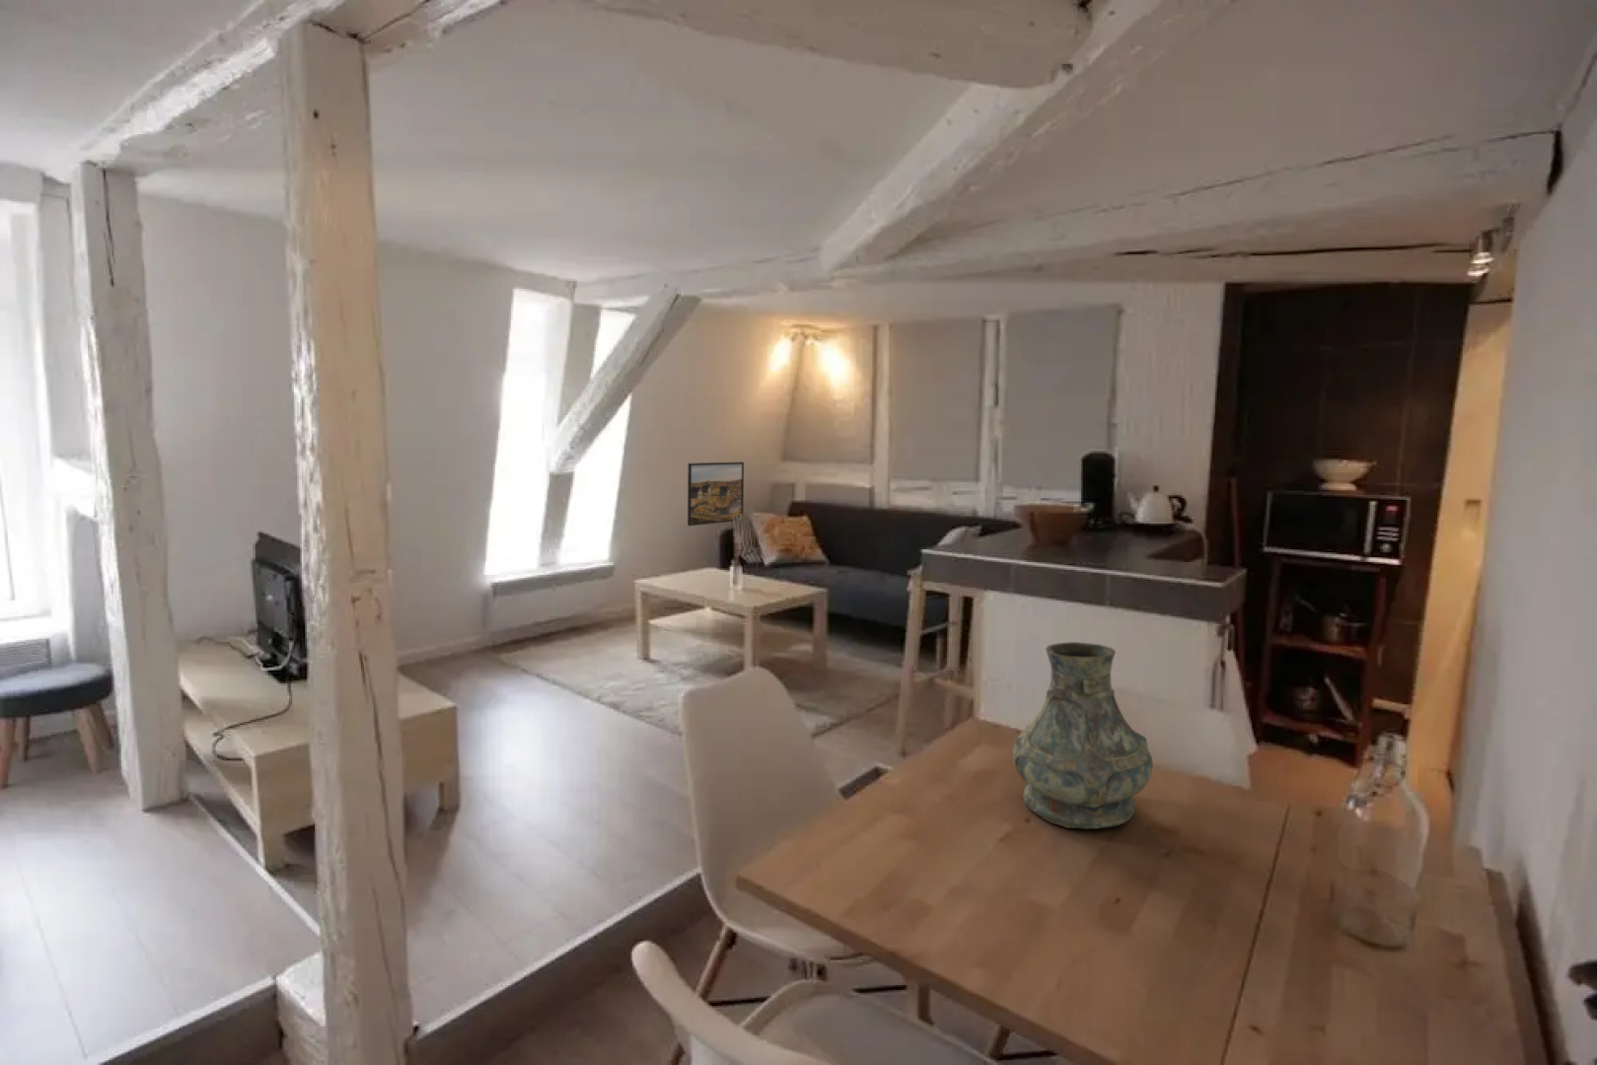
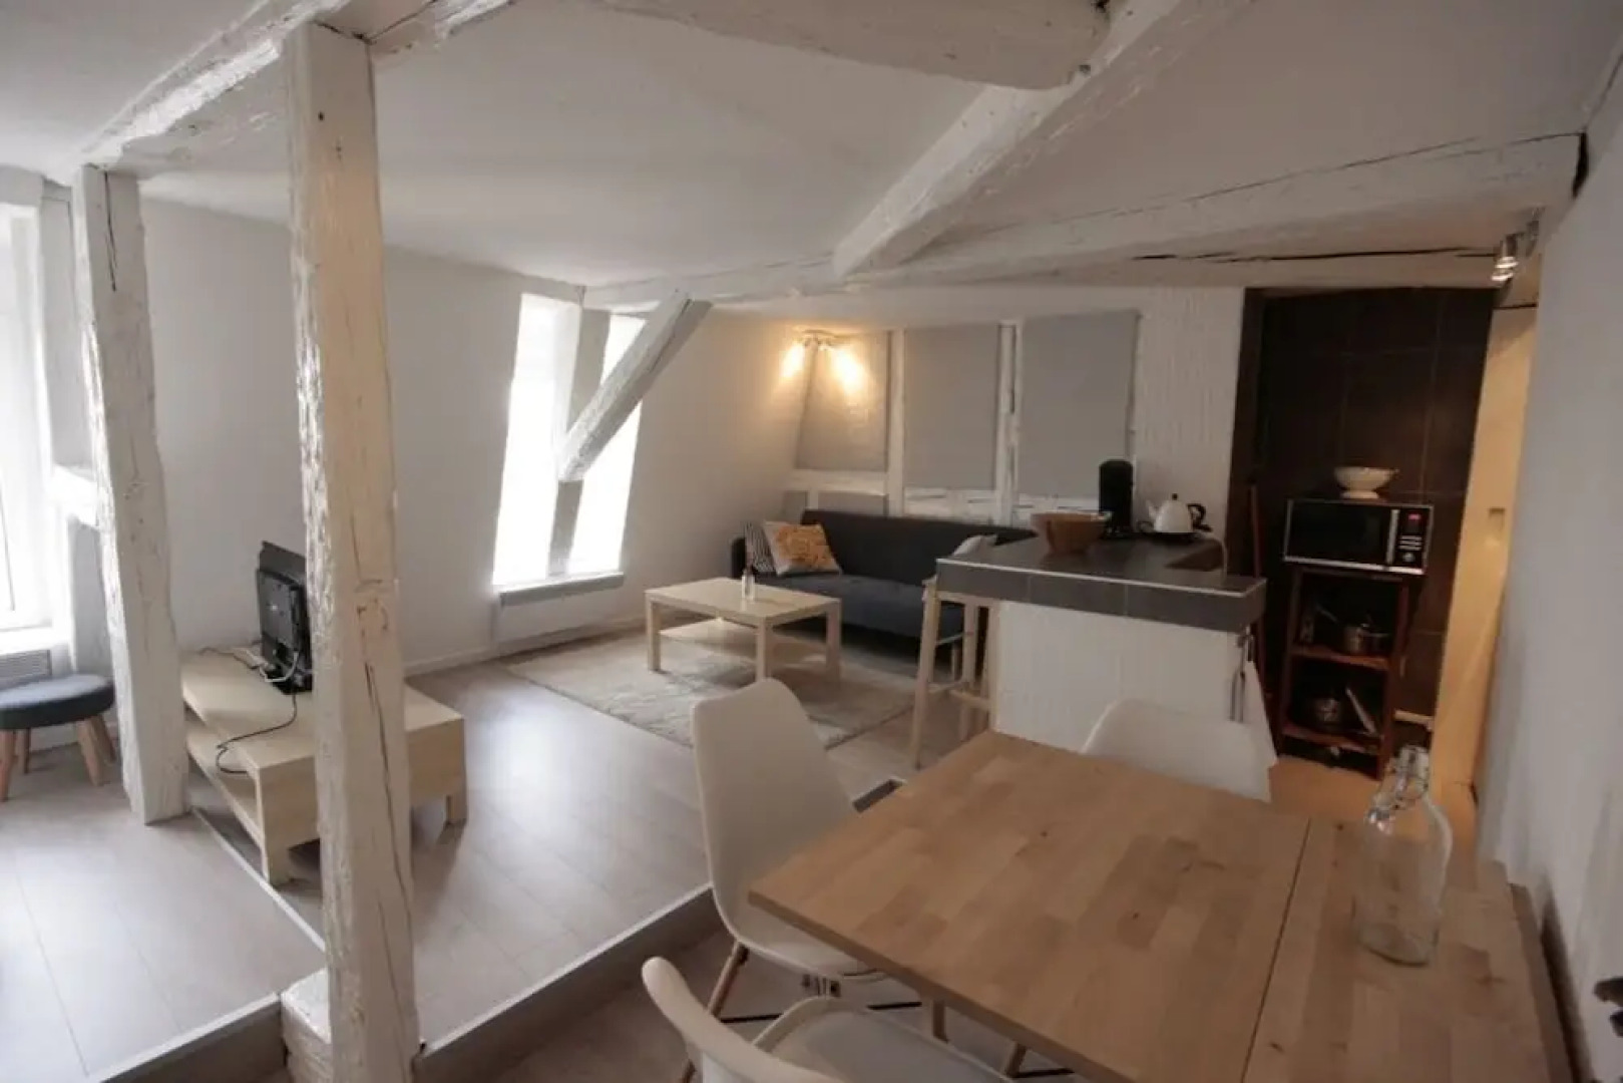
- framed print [686,460,744,527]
- vase [1012,641,1155,830]
